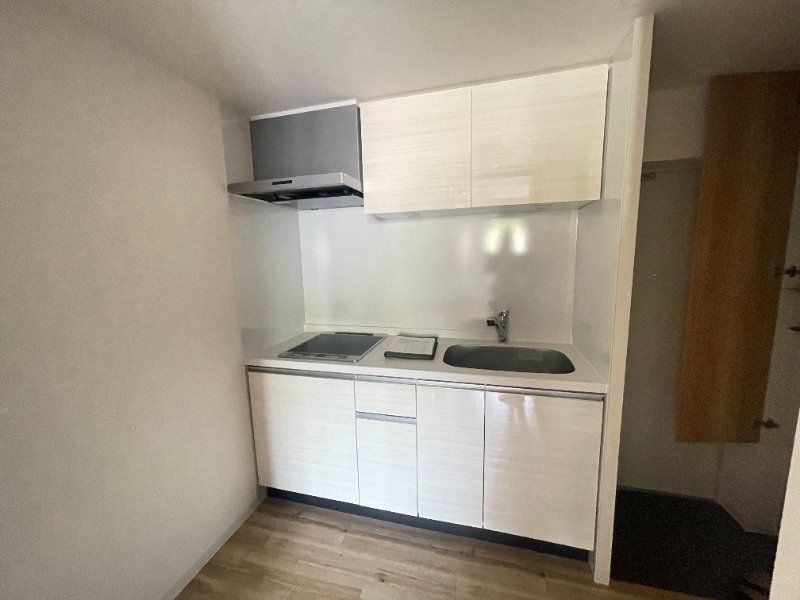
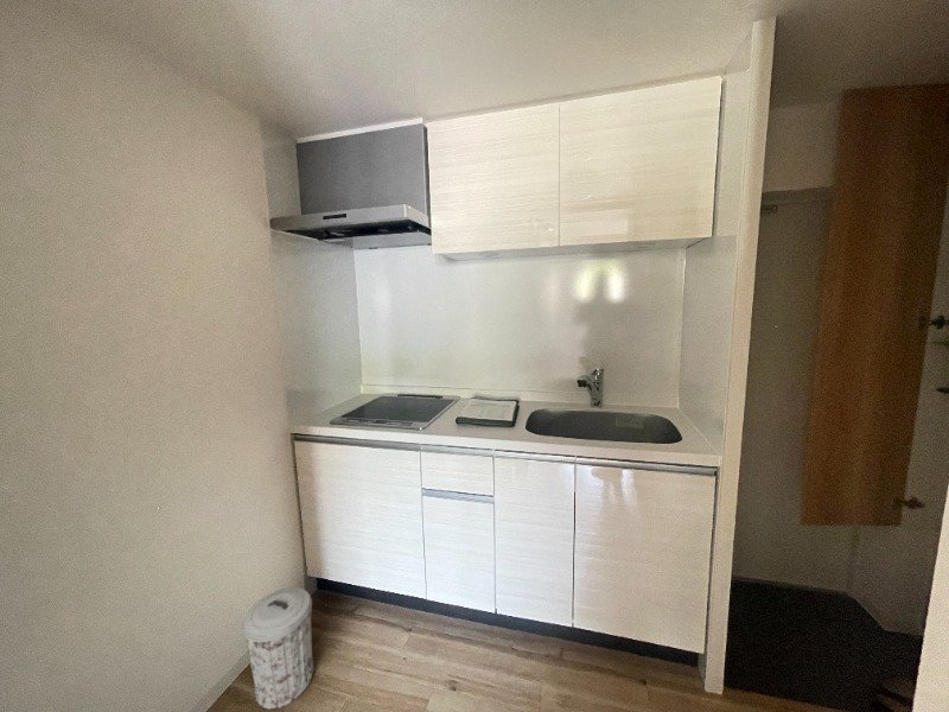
+ trash can [242,586,314,711]
